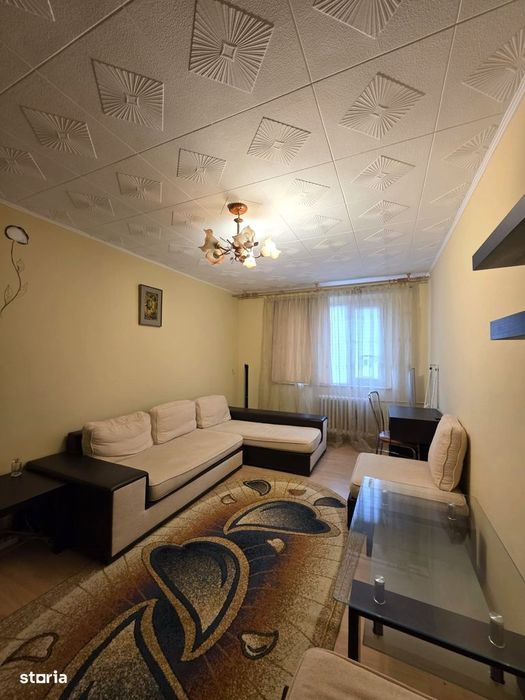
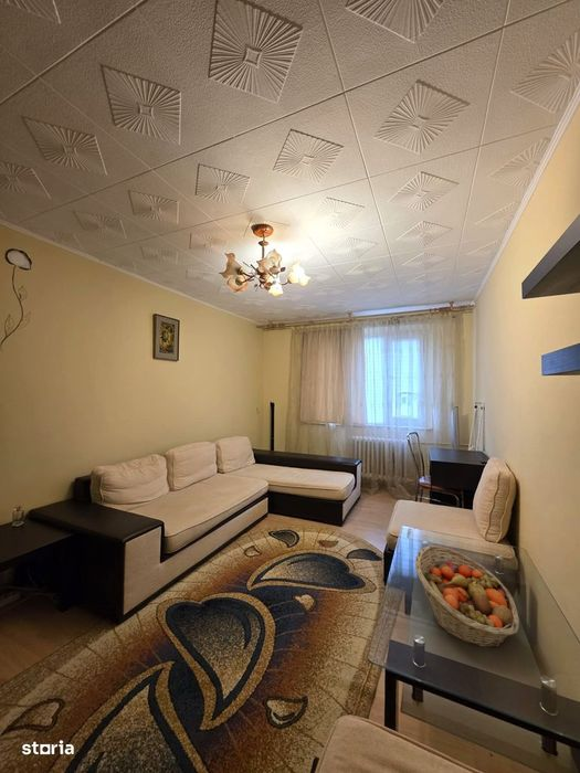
+ fruit basket [414,544,520,648]
